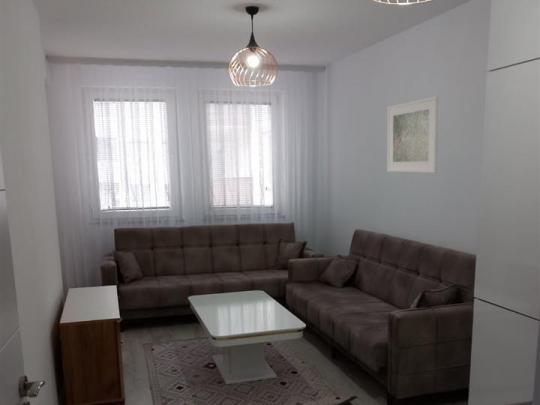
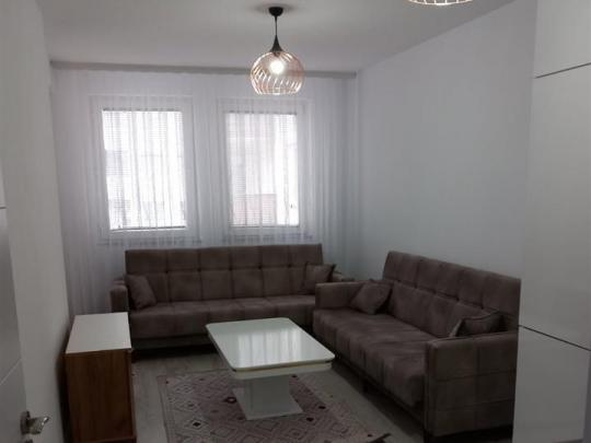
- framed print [386,95,439,174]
